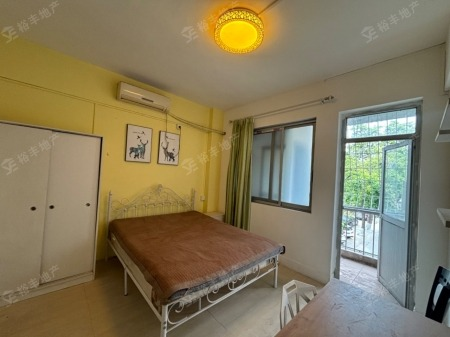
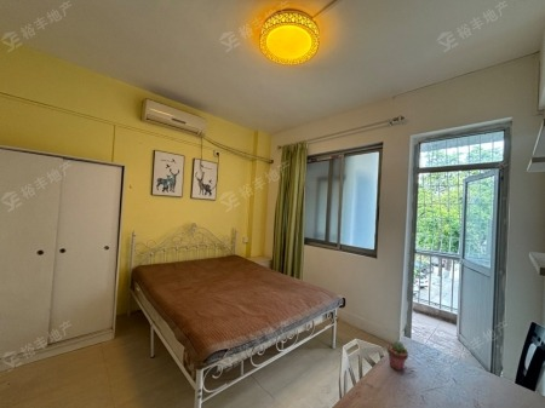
+ potted succulent [386,340,409,372]
